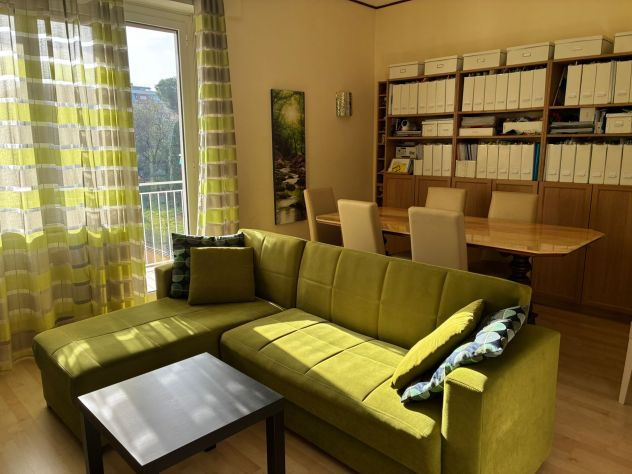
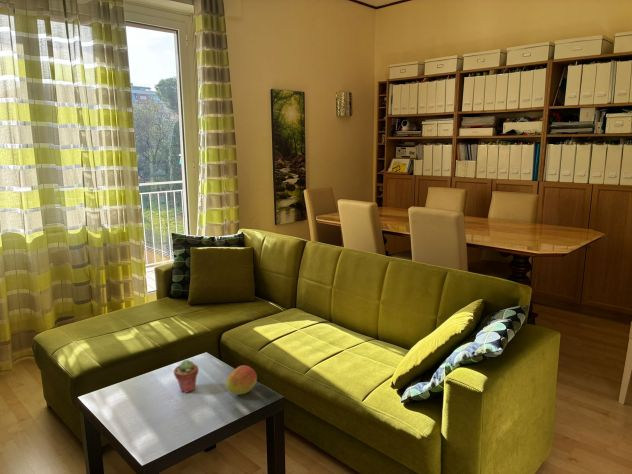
+ fruit [225,364,258,395]
+ potted succulent [173,359,199,394]
